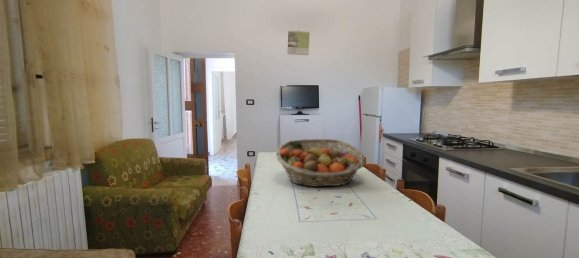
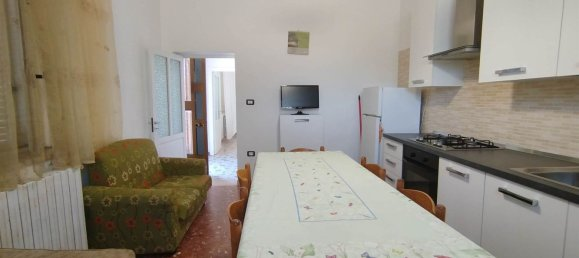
- fruit basket [275,138,366,188]
